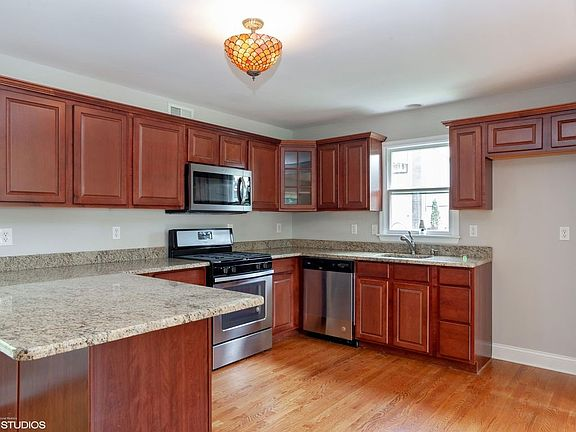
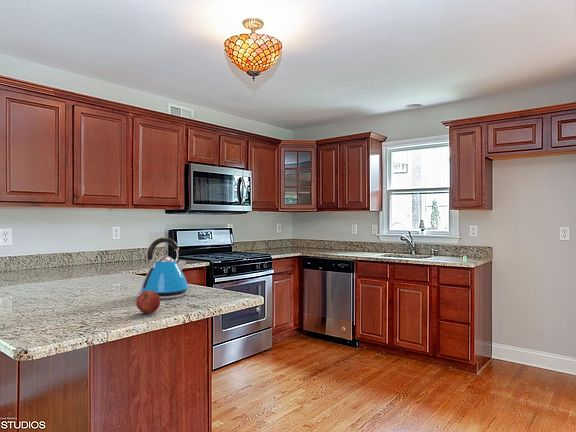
+ kettle [137,237,190,300]
+ fruit [135,290,161,314]
